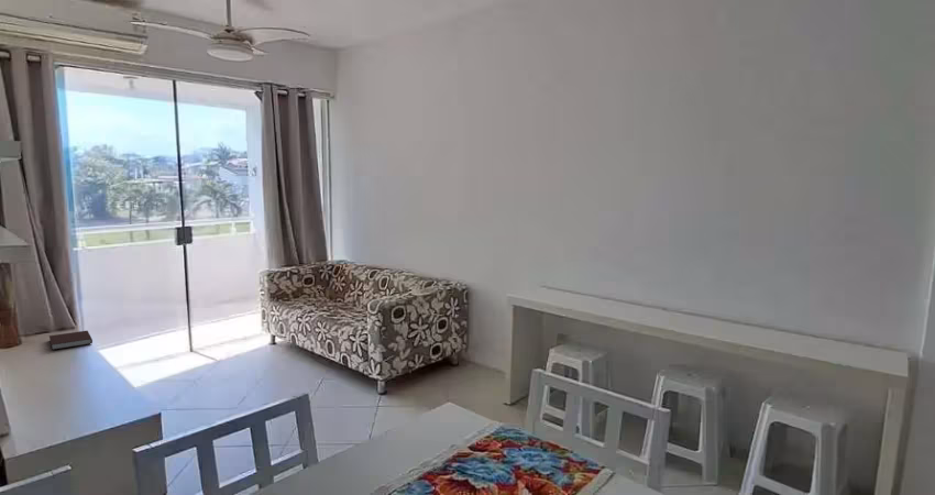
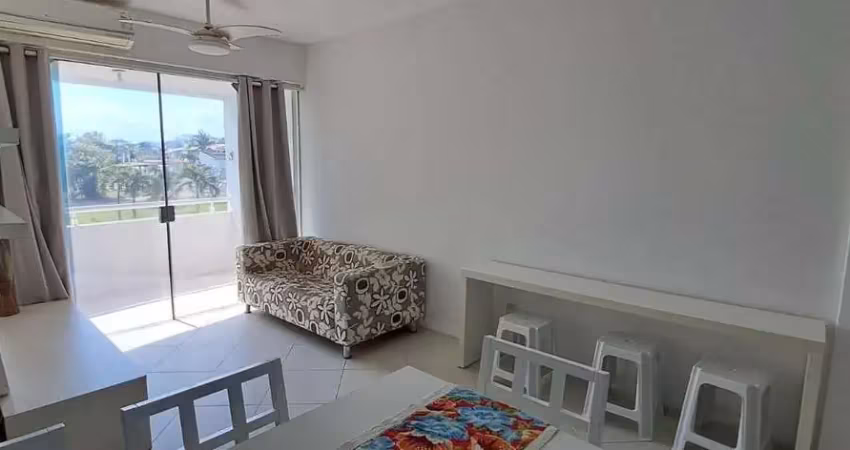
- notebook [48,330,94,351]
